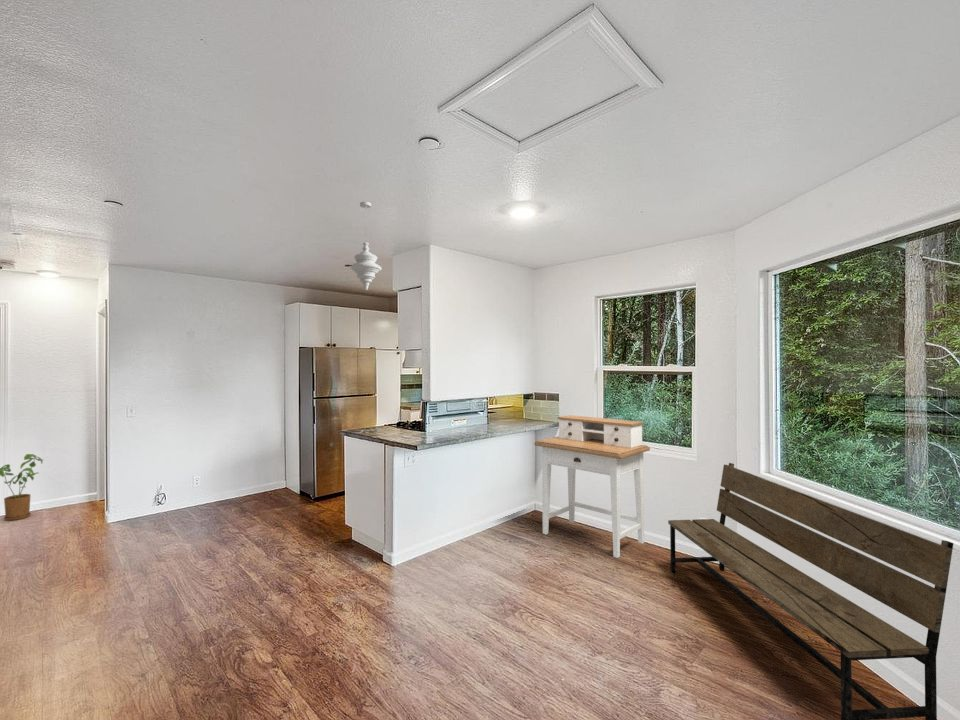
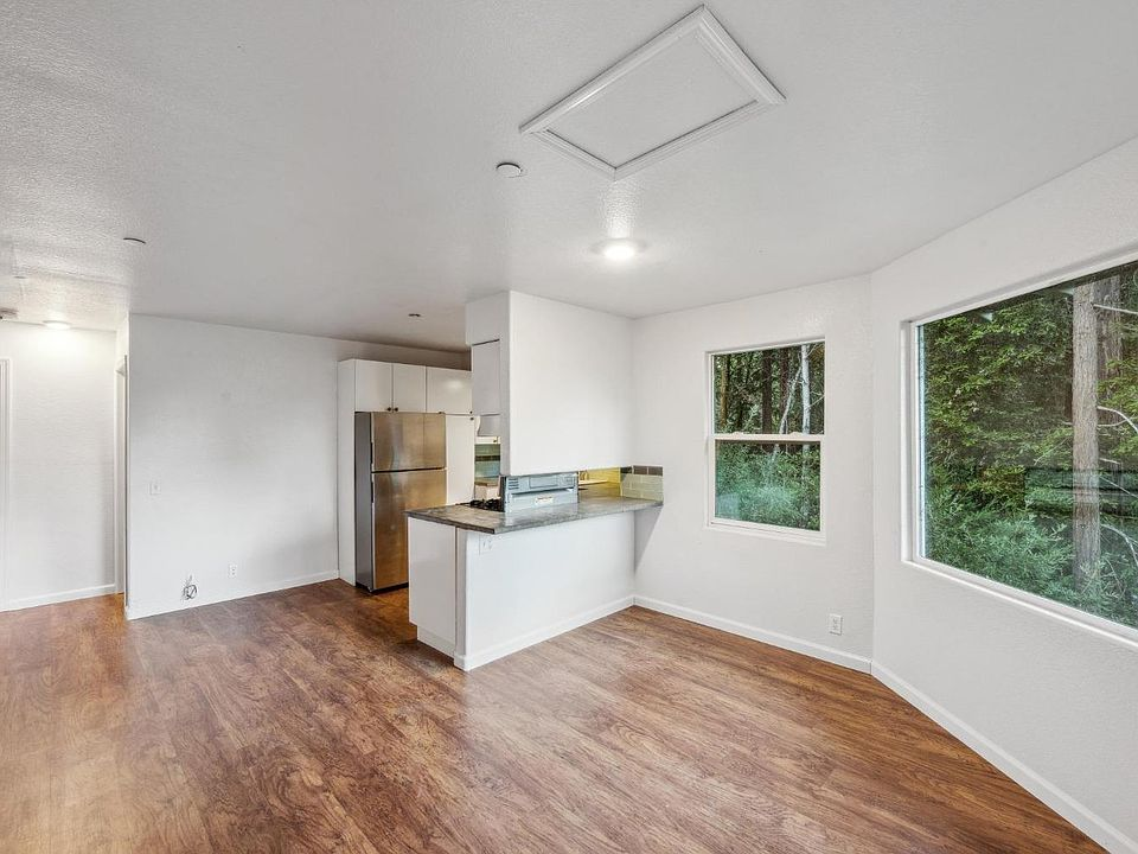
- desk [533,414,651,559]
- bench [667,462,954,720]
- house plant [0,453,46,521]
- pendant light [349,201,382,291]
